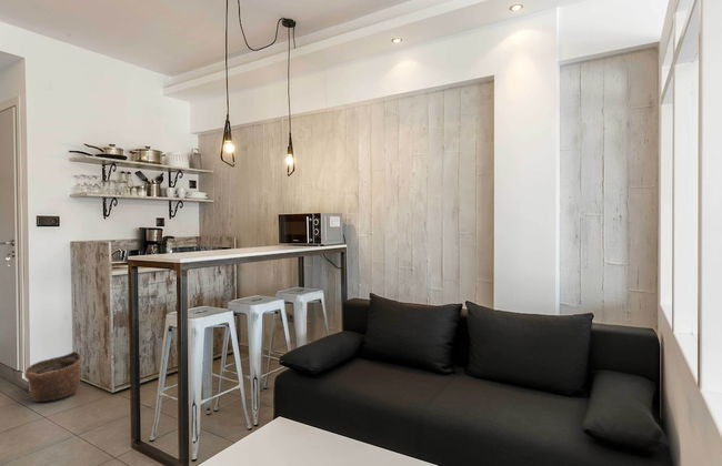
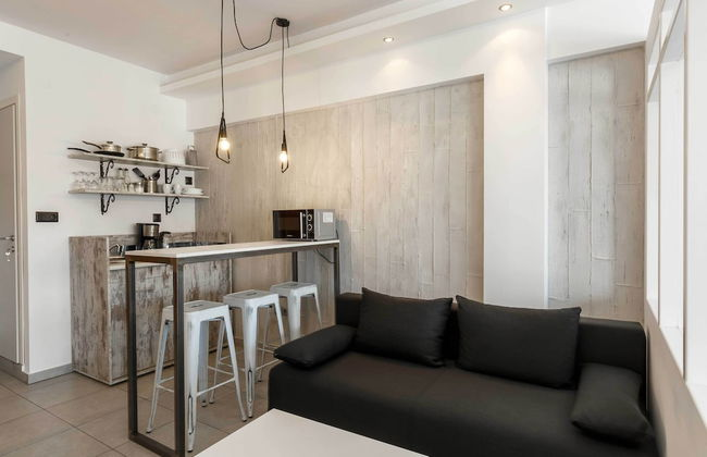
- basket [23,351,83,403]
